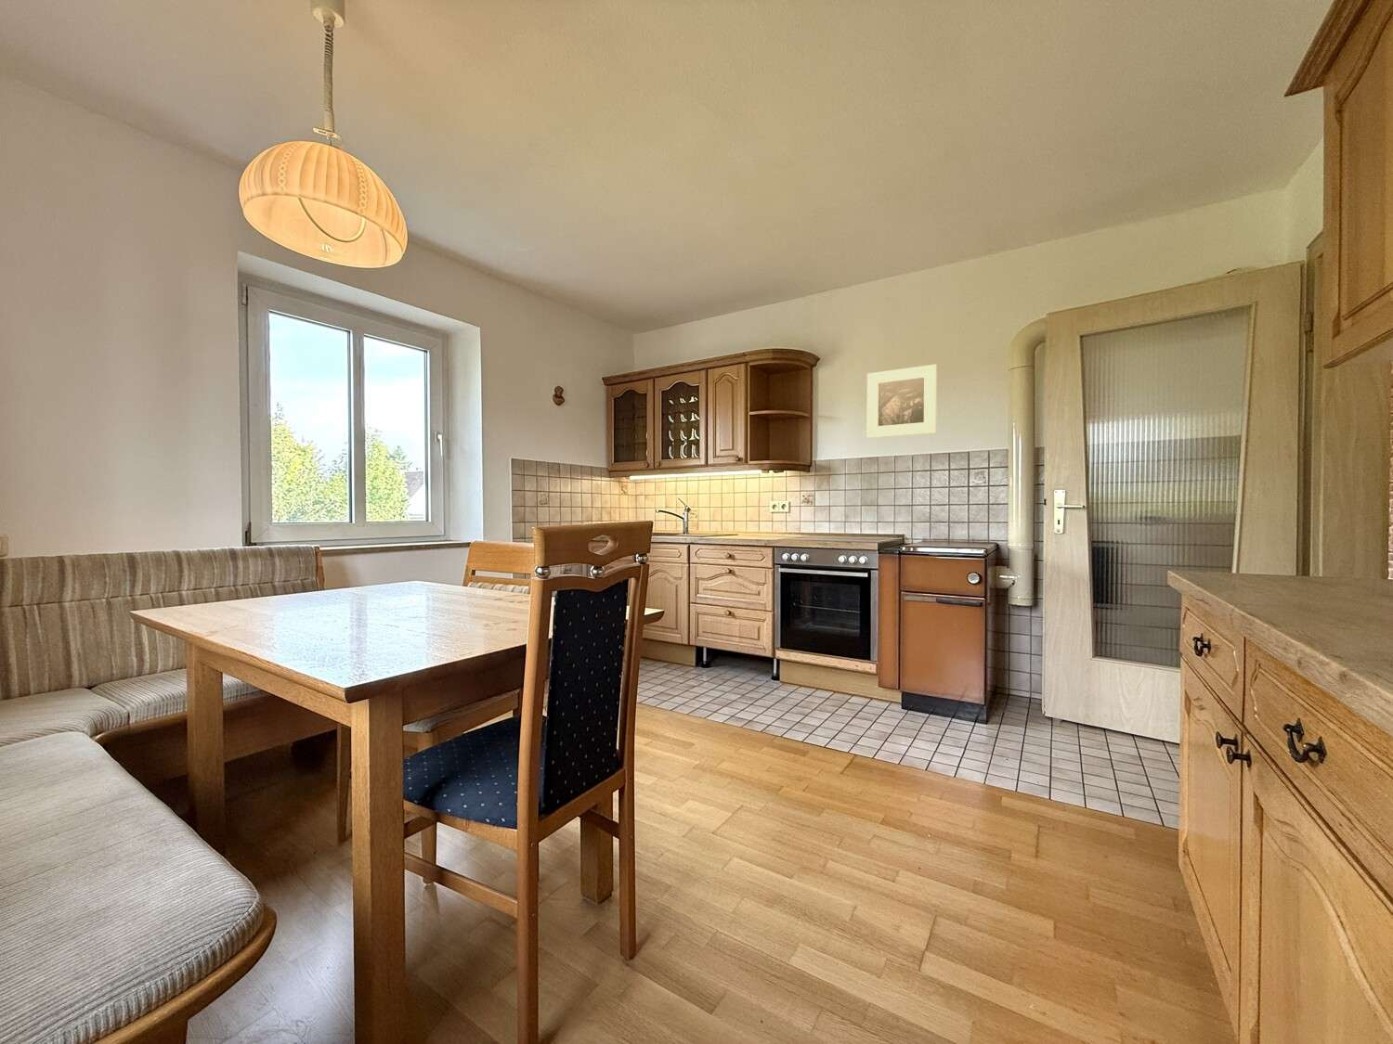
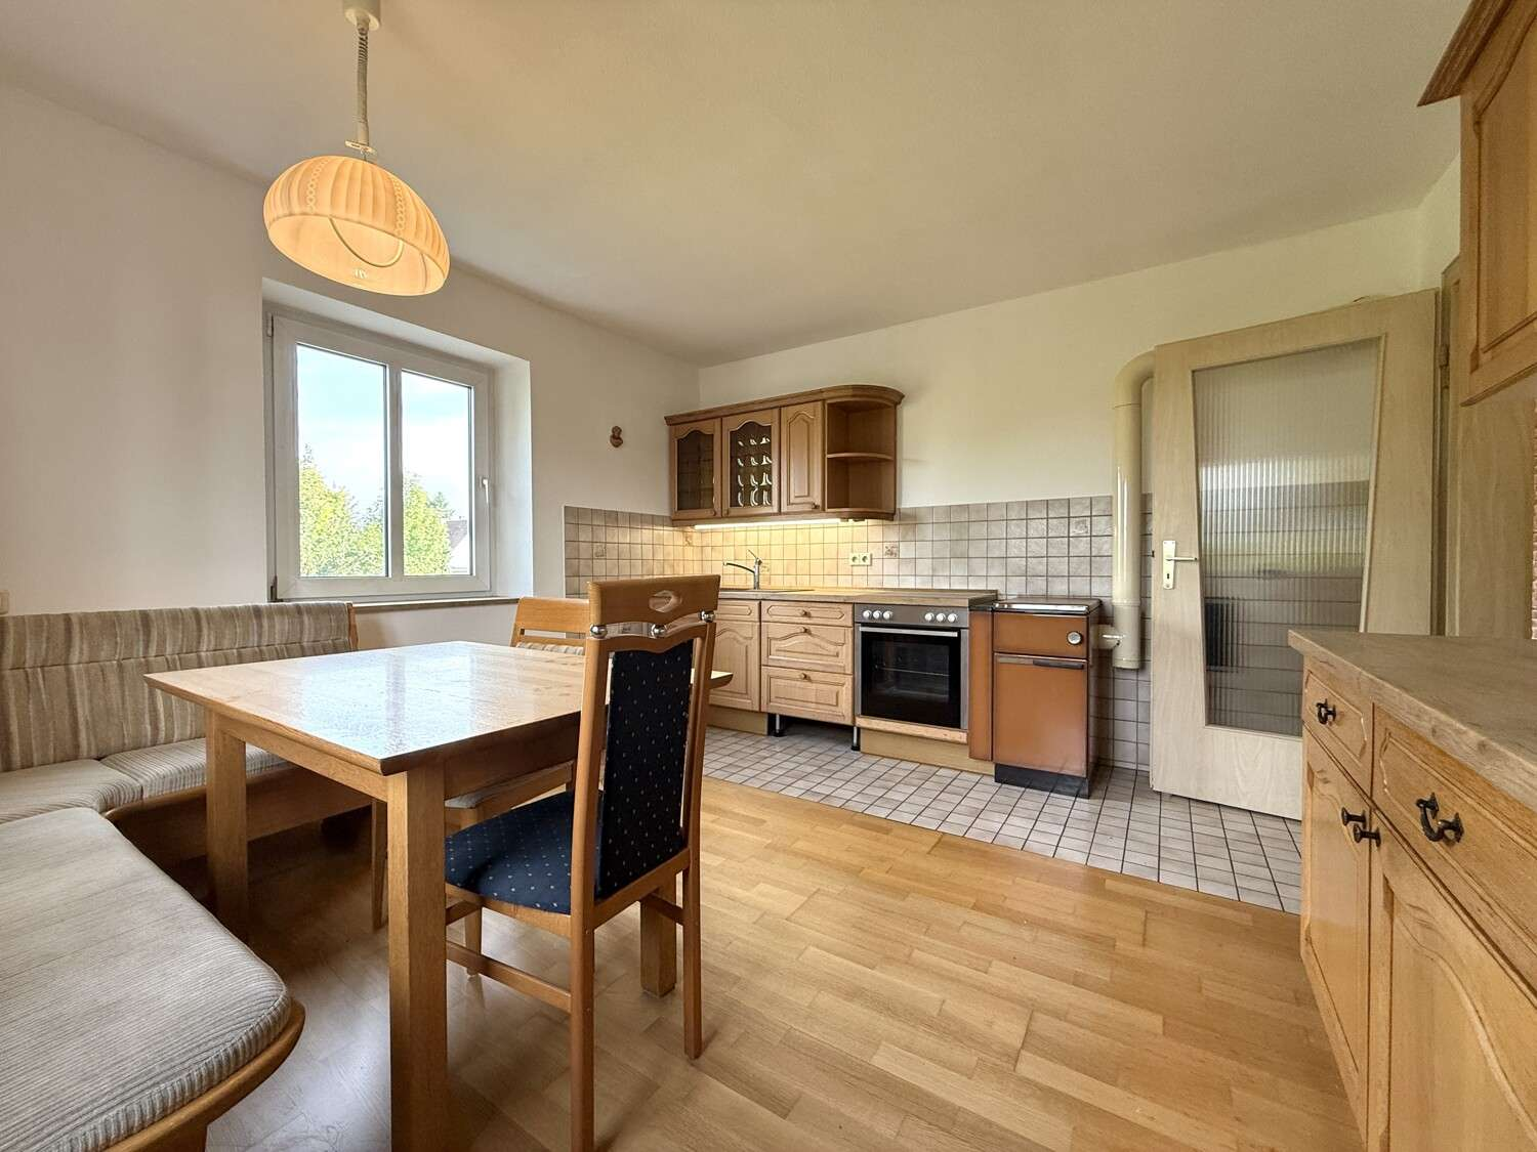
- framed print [867,364,938,439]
